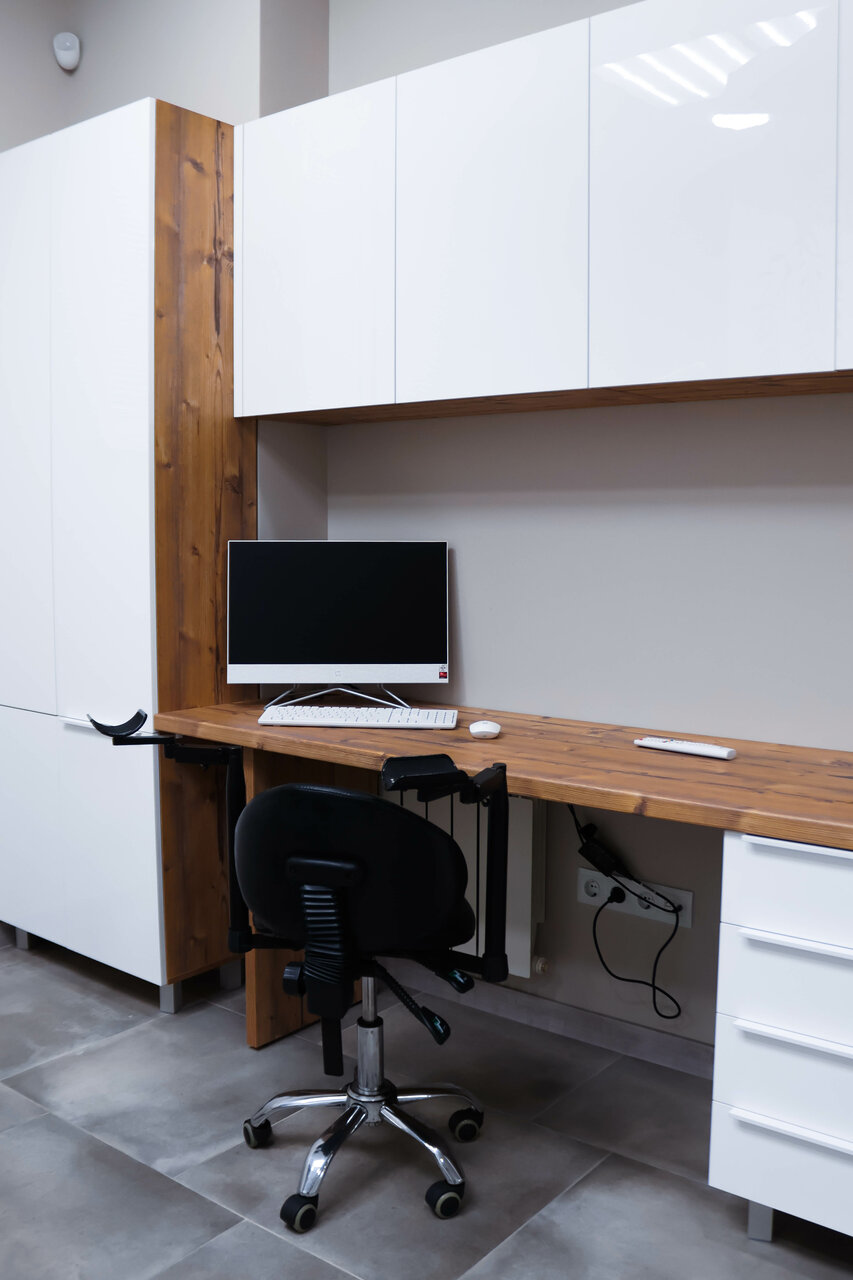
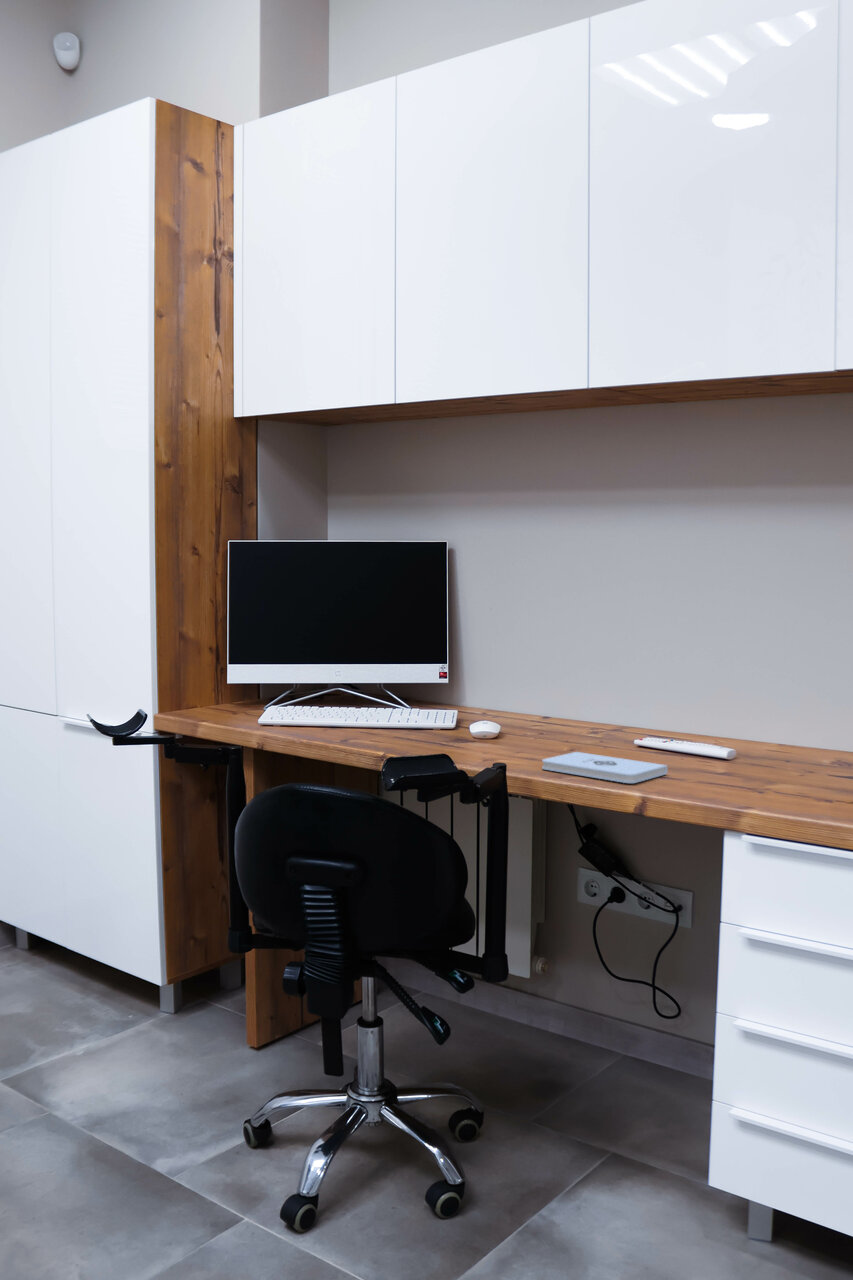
+ notepad [541,751,668,784]
